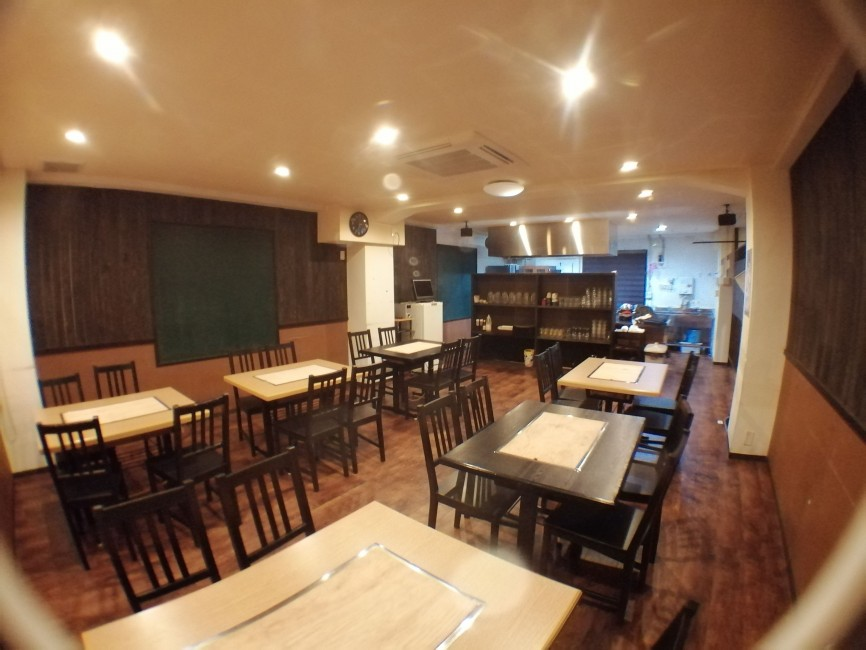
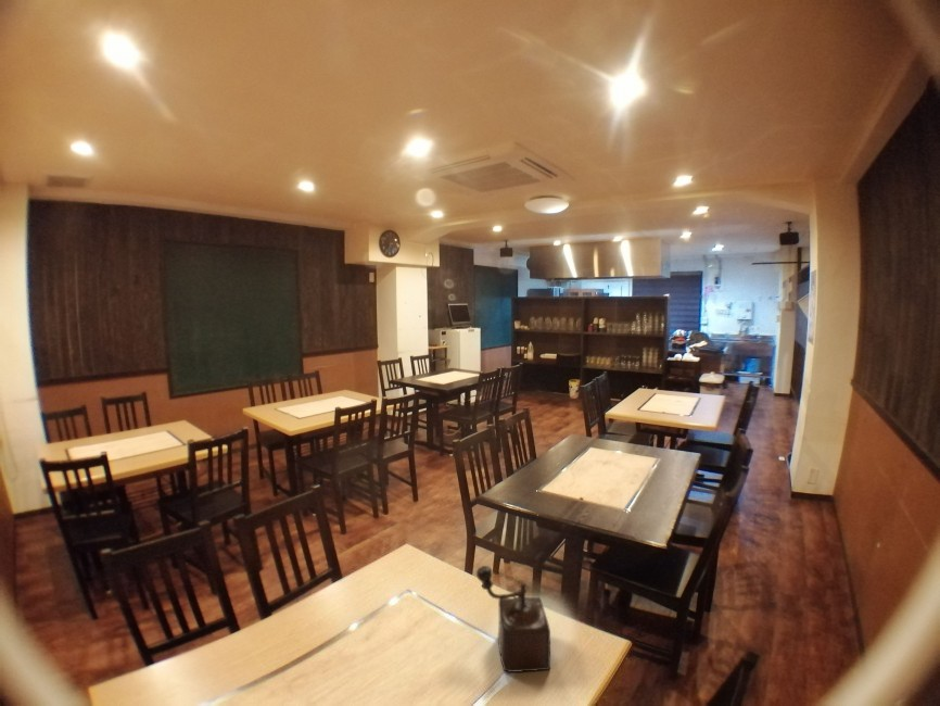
+ pepper mill [475,565,551,673]
